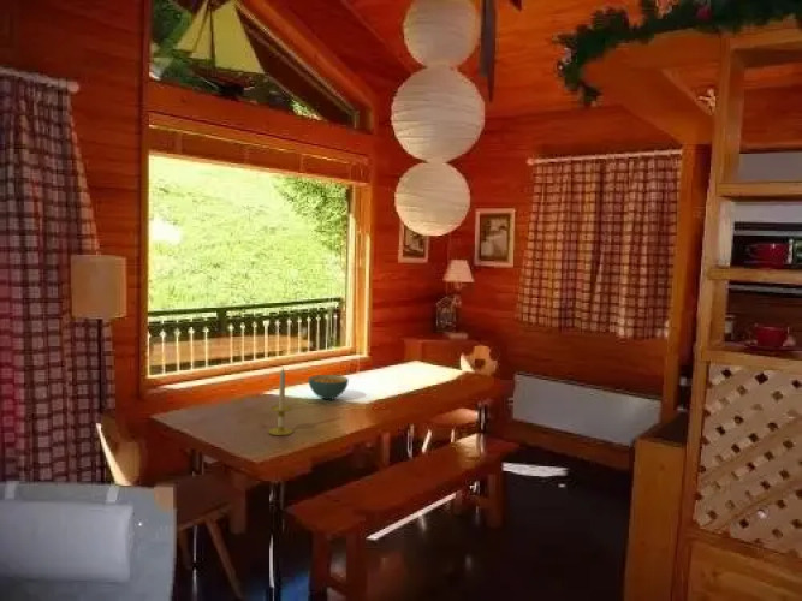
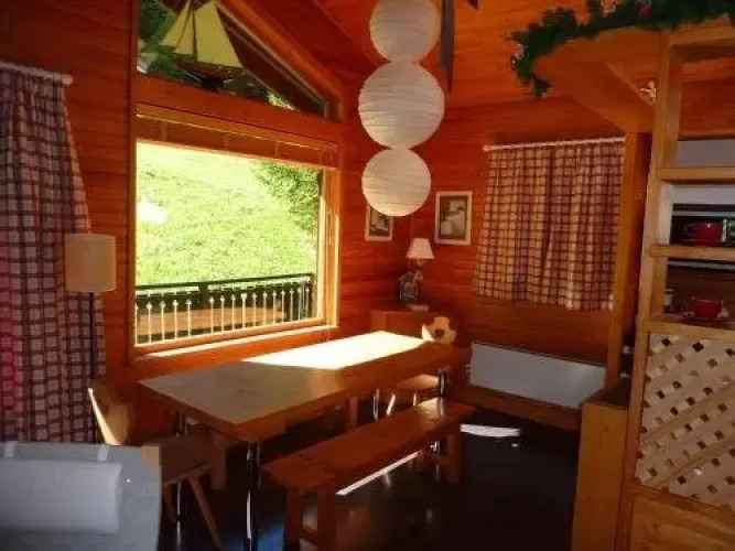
- cereal bowl [307,374,350,400]
- candle [267,367,295,436]
